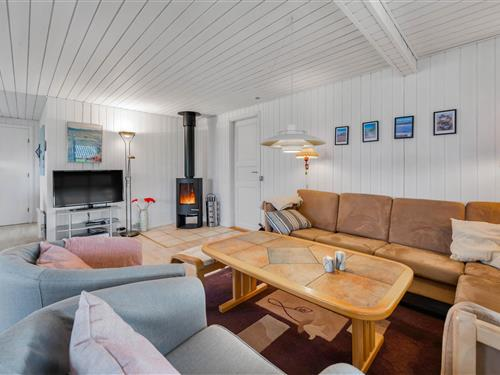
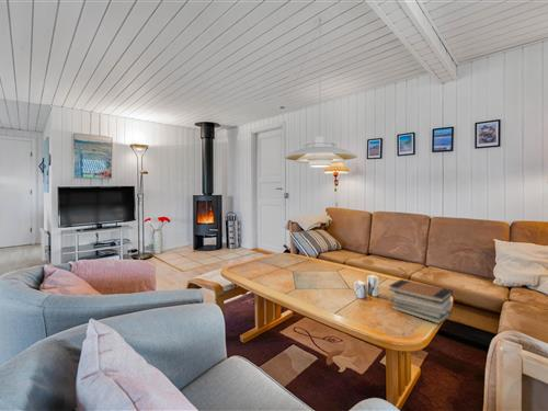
+ book stack [388,278,454,326]
